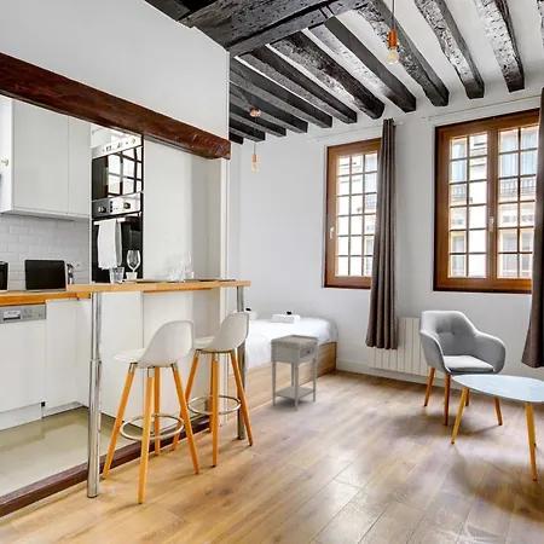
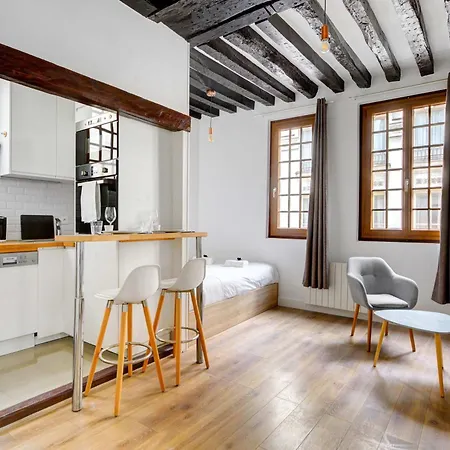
- nightstand [268,334,320,412]
